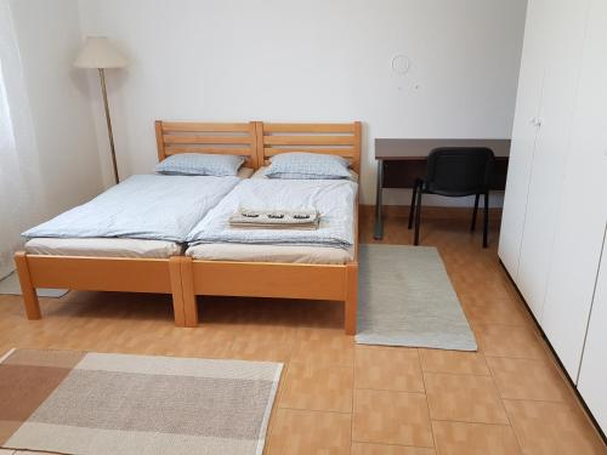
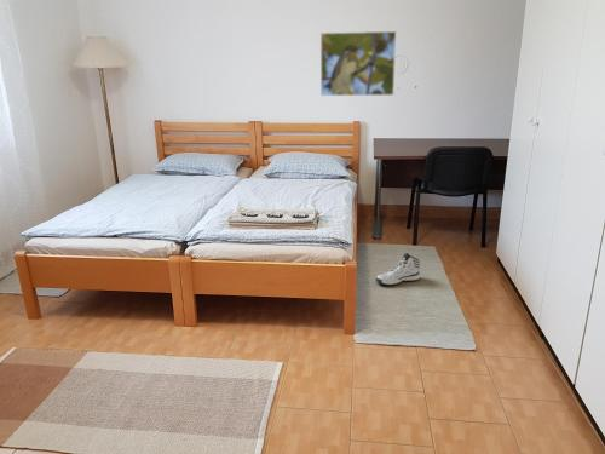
+ sneaker [375,252,421,287]
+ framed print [319,30,397,97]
